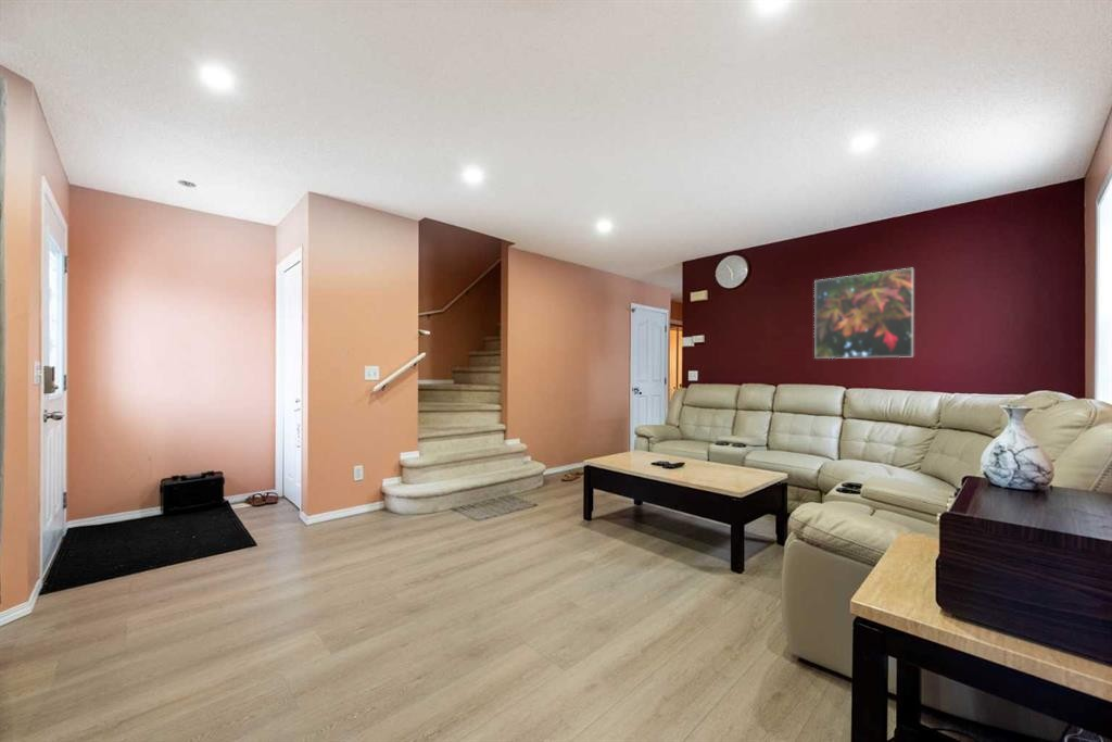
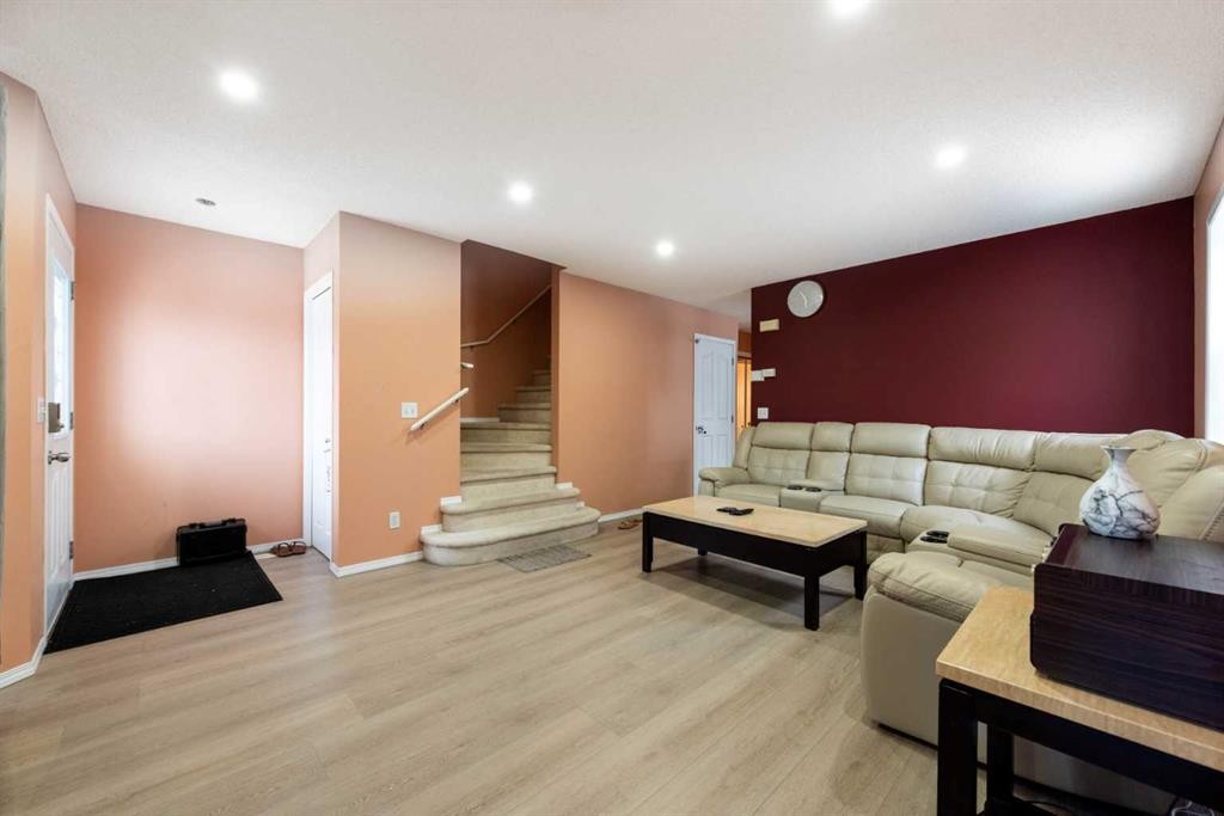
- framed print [813,267,914,360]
